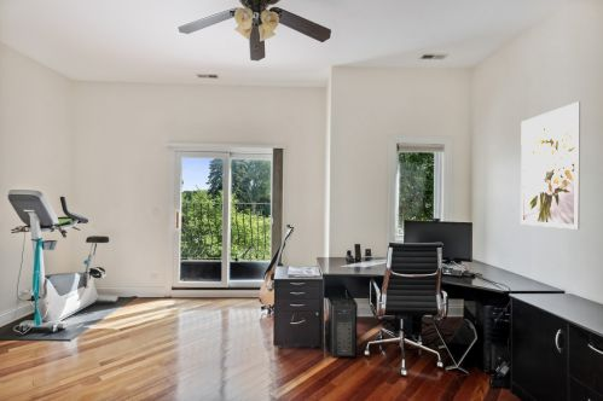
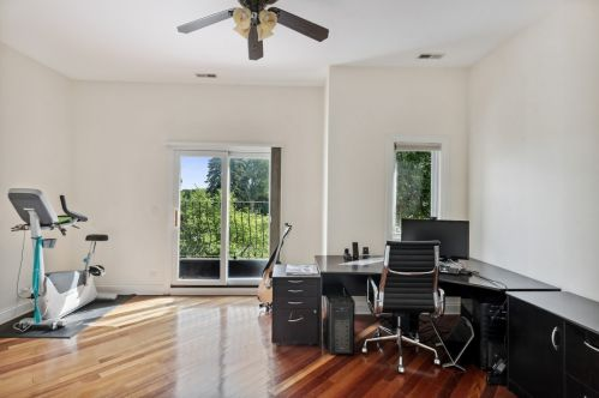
- wall art [520,100,581,231]
